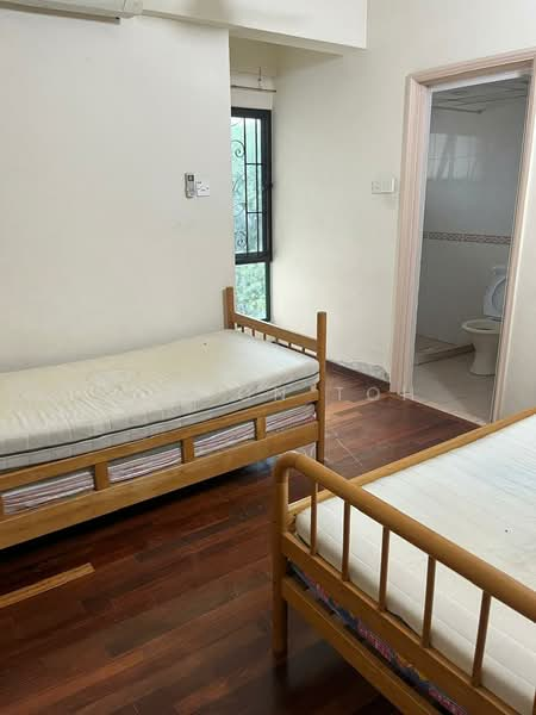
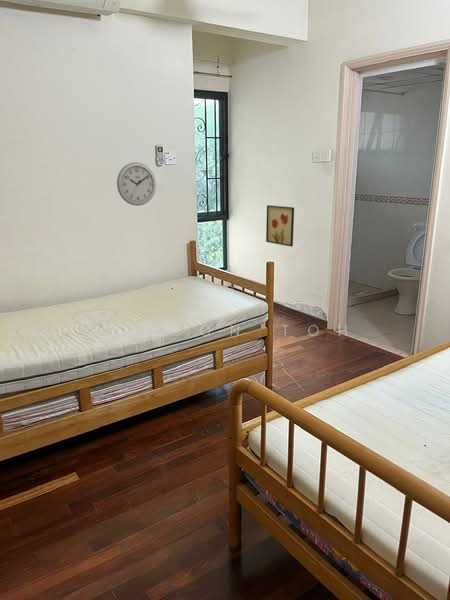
+ wall art [265,204,295,247]
+ wall clock [116,161,157,207]
